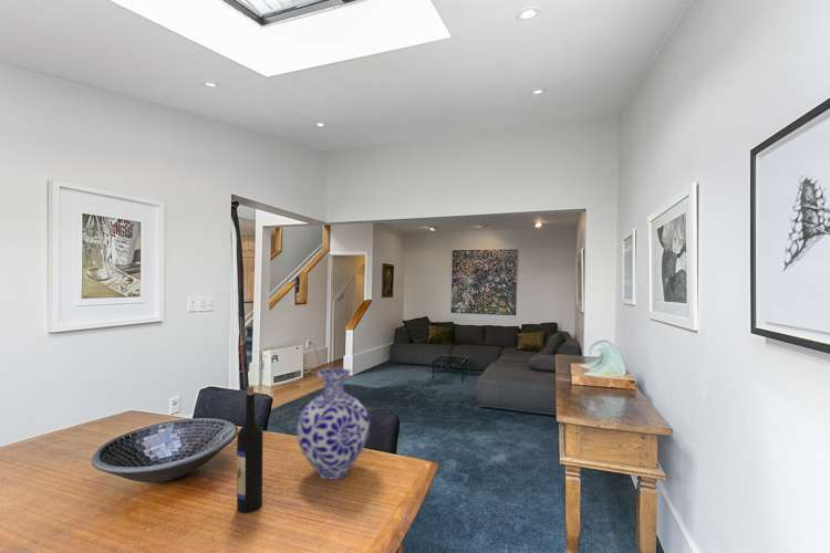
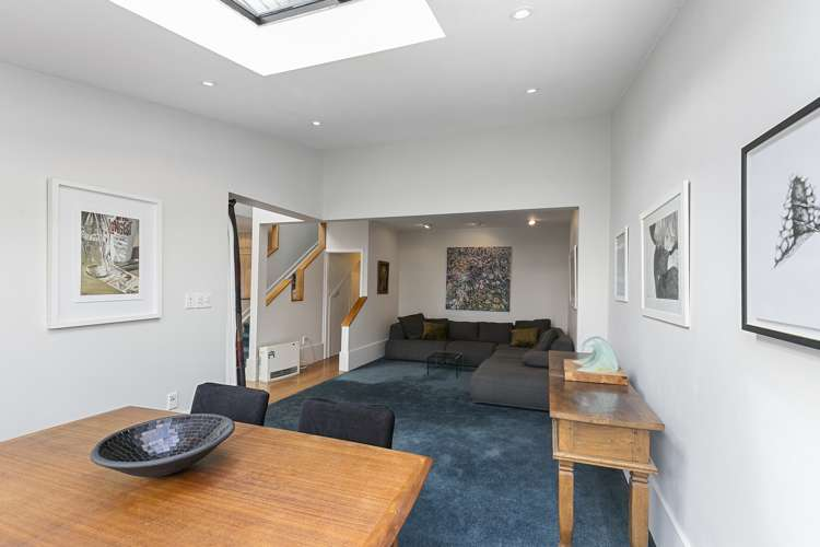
- wine bottle [236,385,263,514]
- vase [295,367,371,481]
